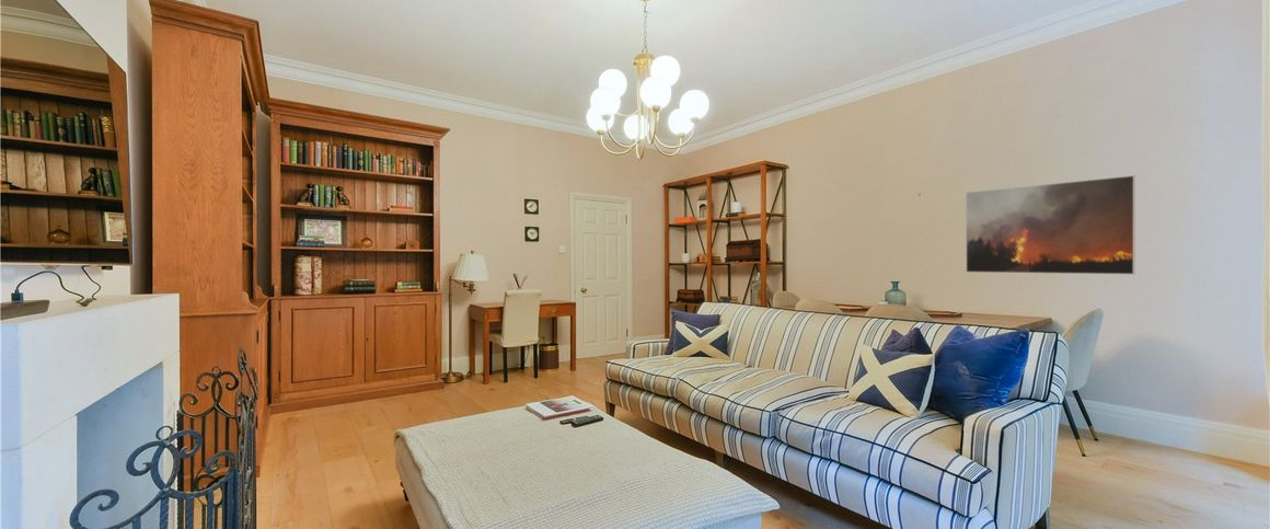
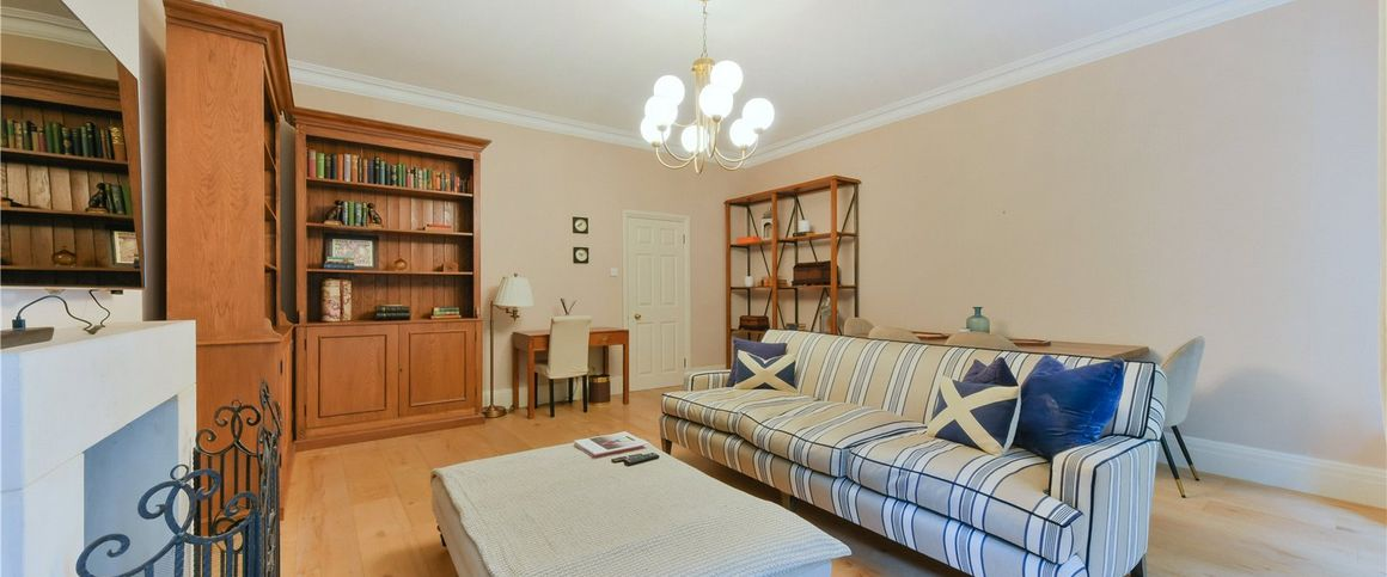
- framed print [965,174,1136,276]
